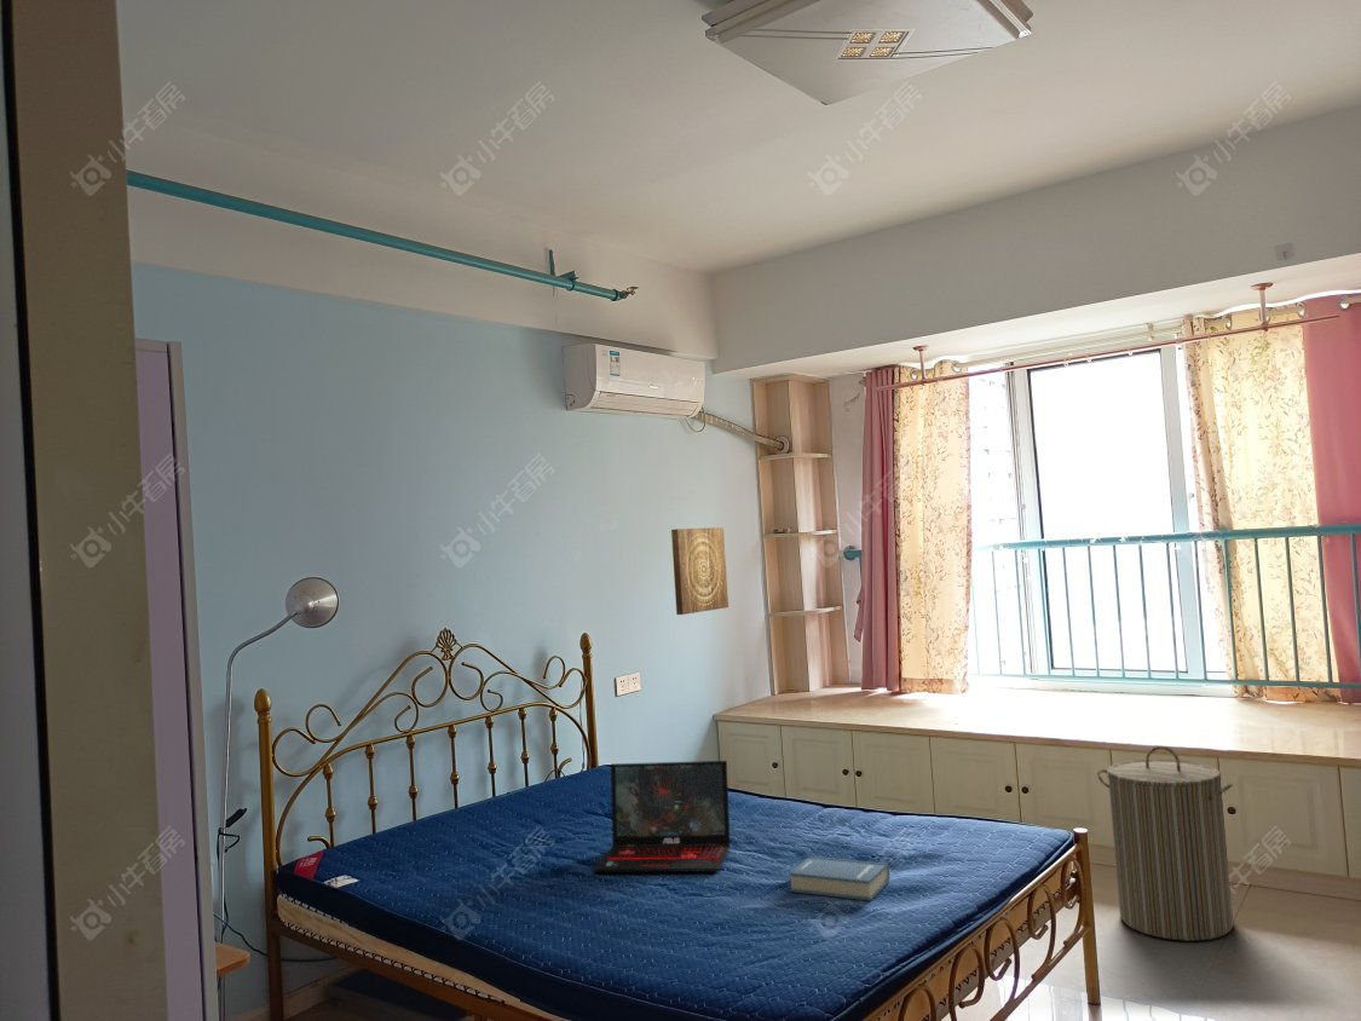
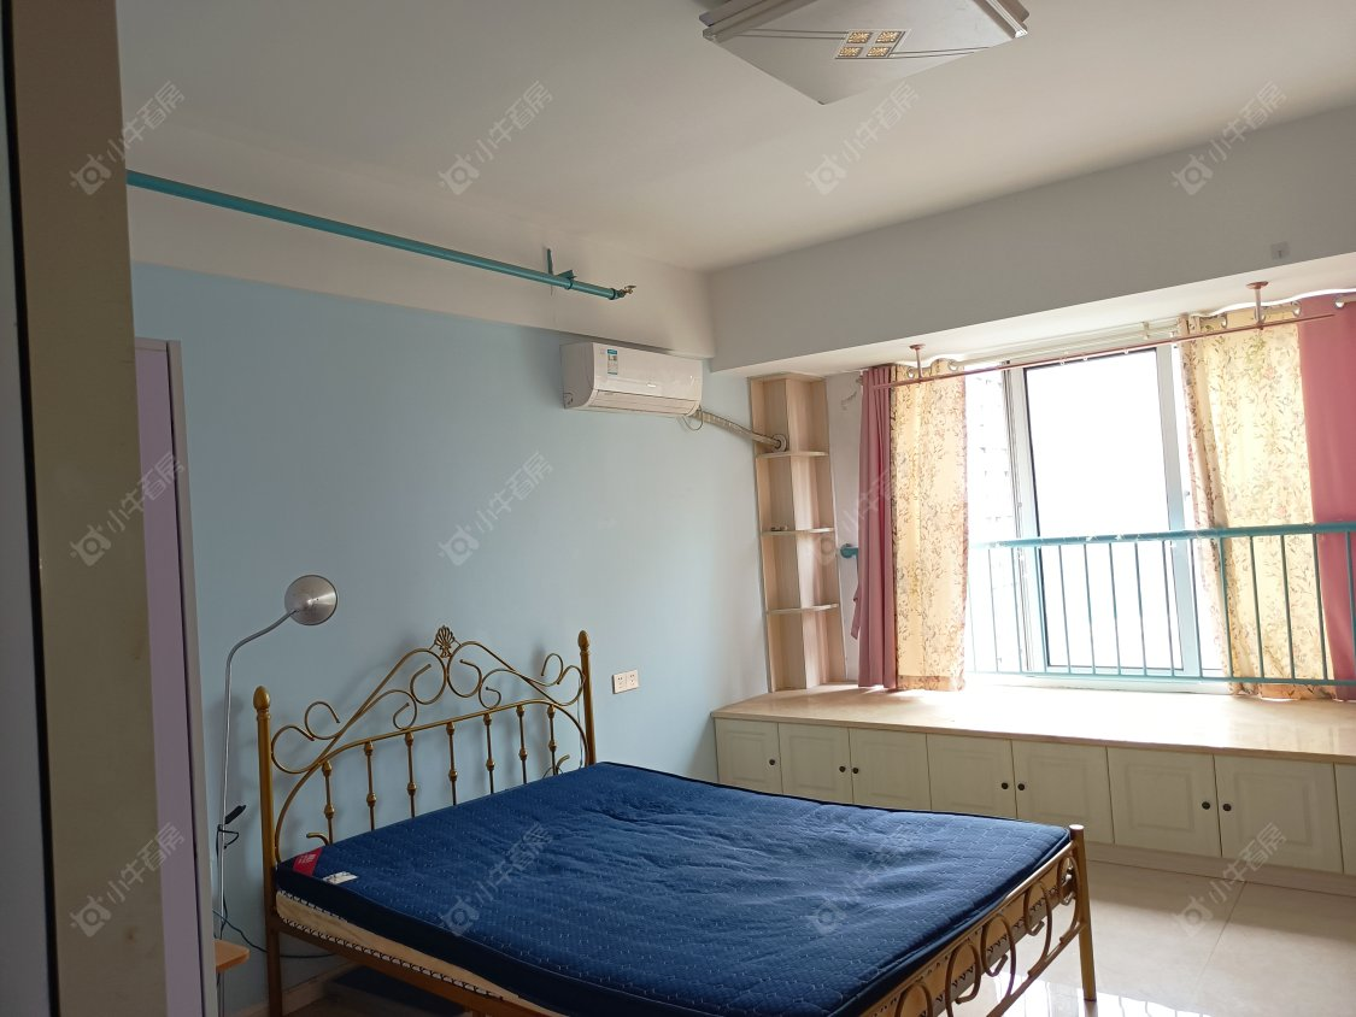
- laundry hamper [1096,745,1235,942]
- laptop [592,760,732,873]
- wall art [670,526,729,616]
- book [788,855,890,902]
